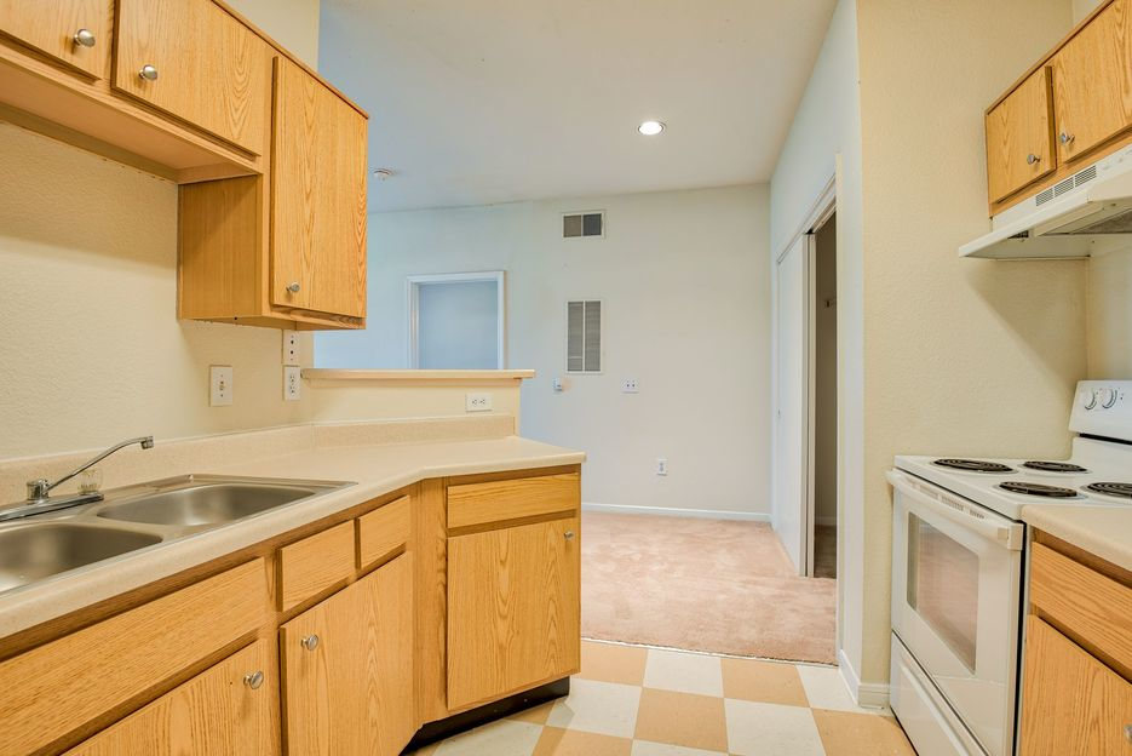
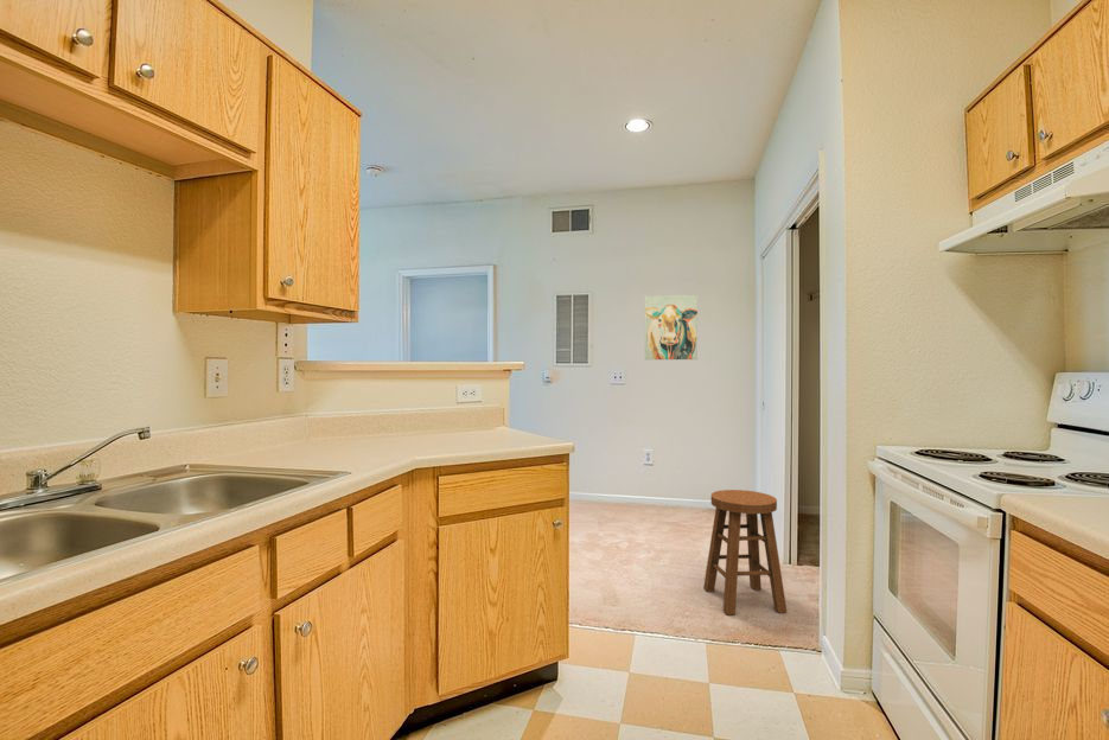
+ wall art [644,294,699,361]
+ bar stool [702,489,789,615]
